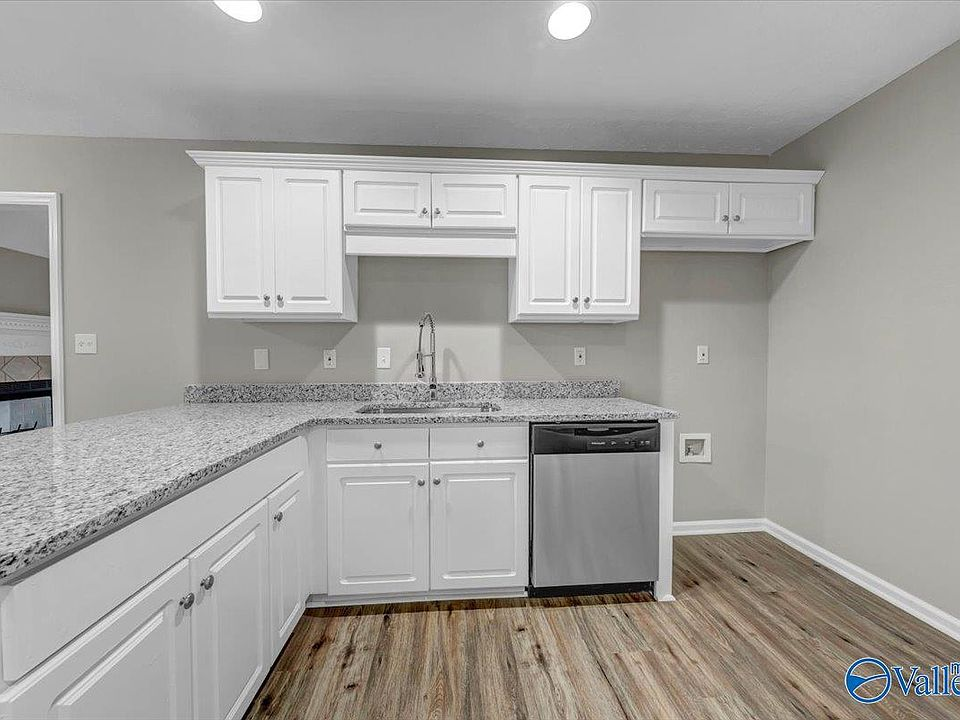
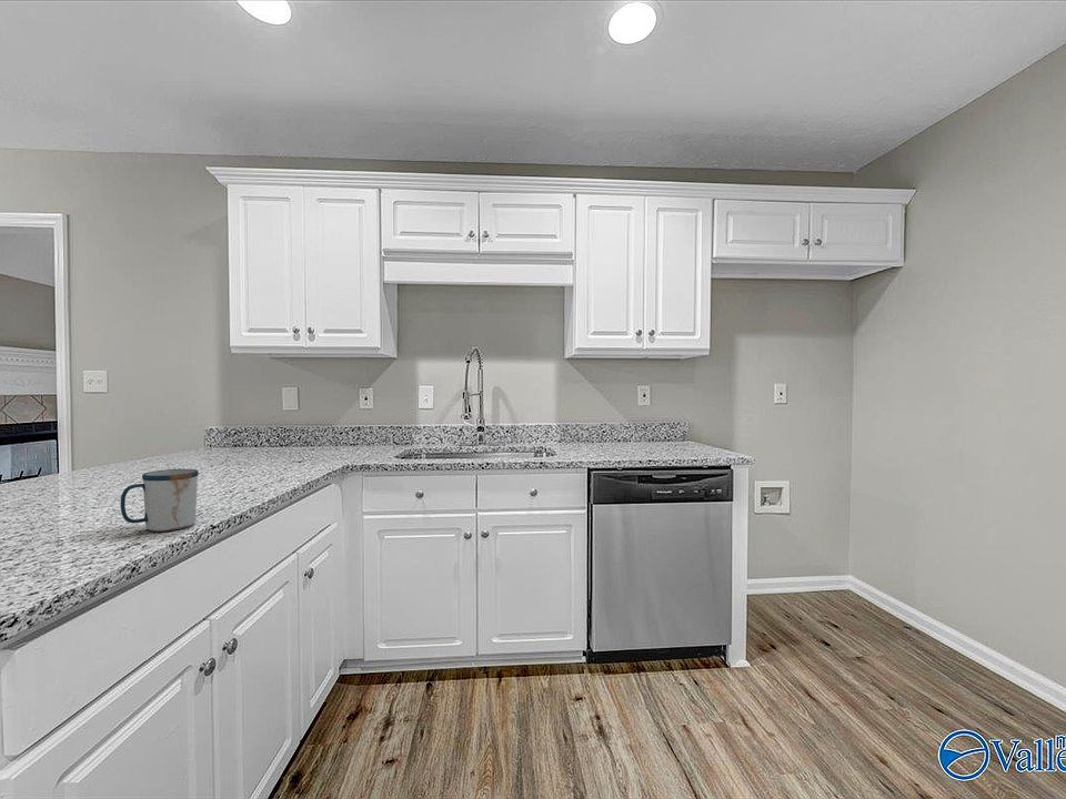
+ mug [120,468,200,533]
